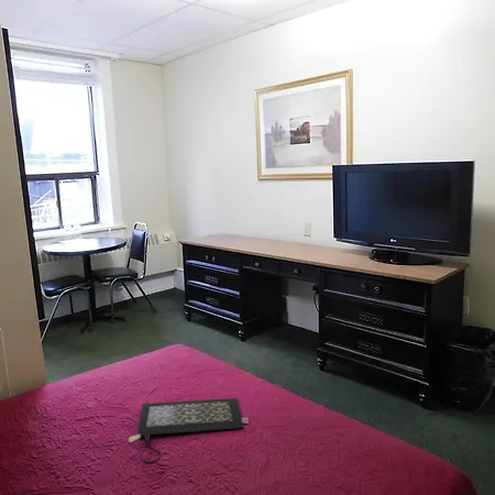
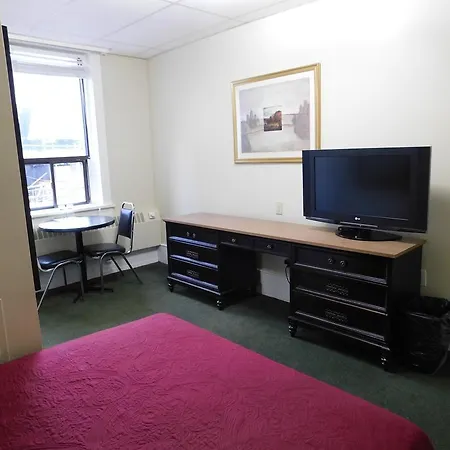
- clutch bag [128,397,250,465]
